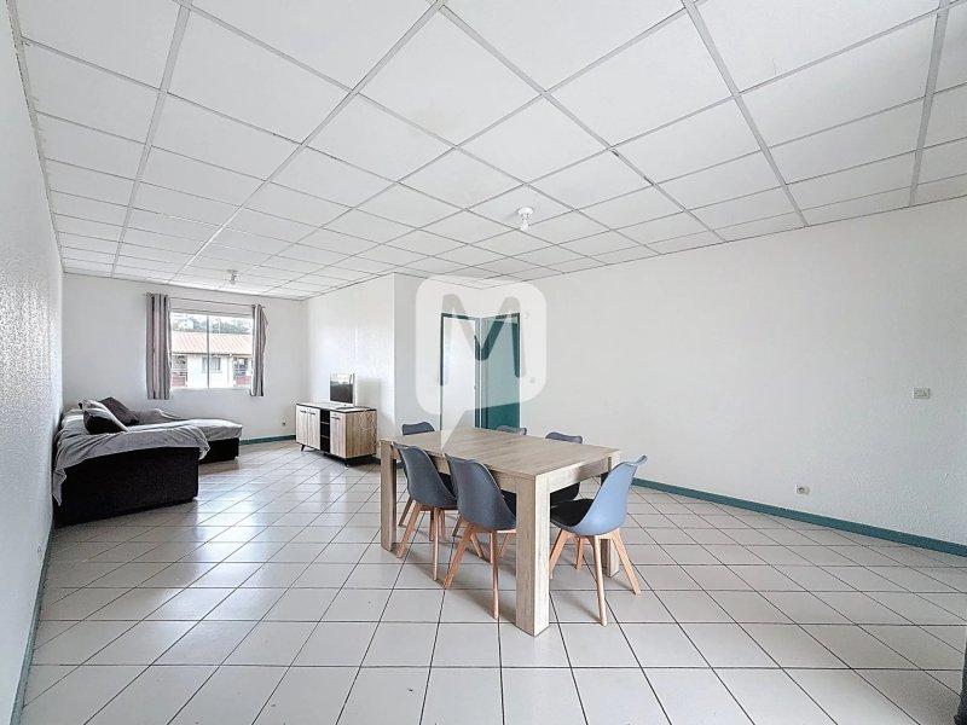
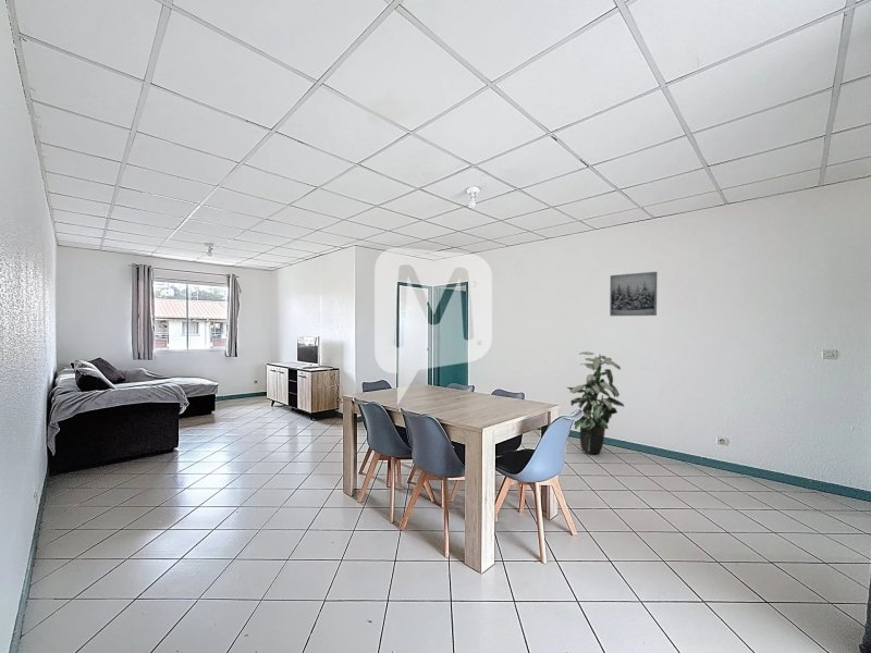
+ indoor plant [566,350,626,455]
+ wall art [609,271,659,317]
